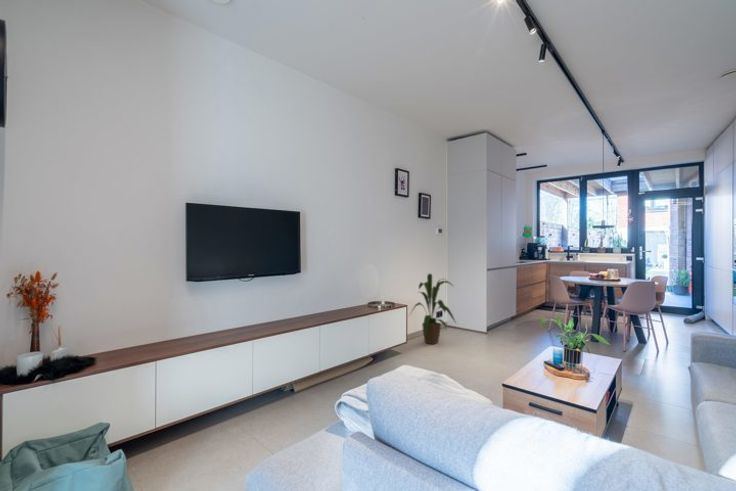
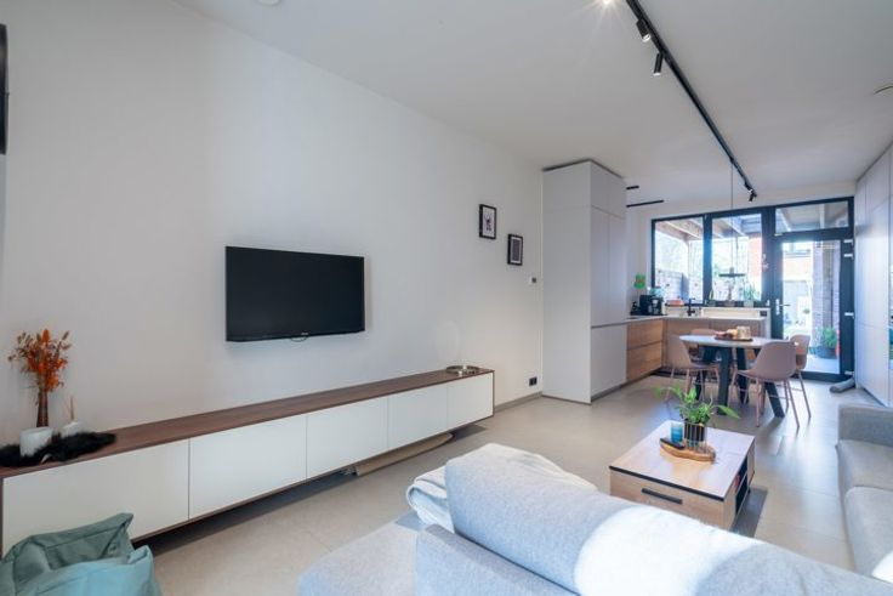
- house plant [408,273,457,346]
